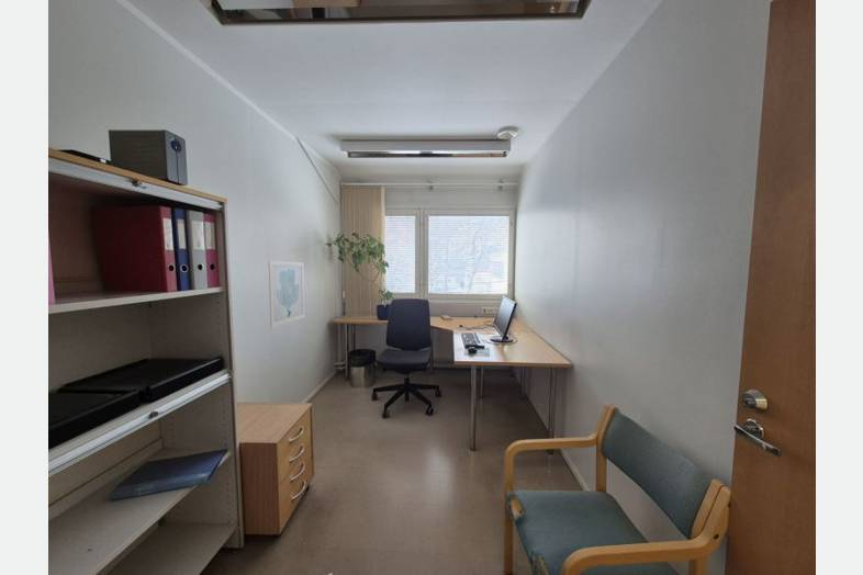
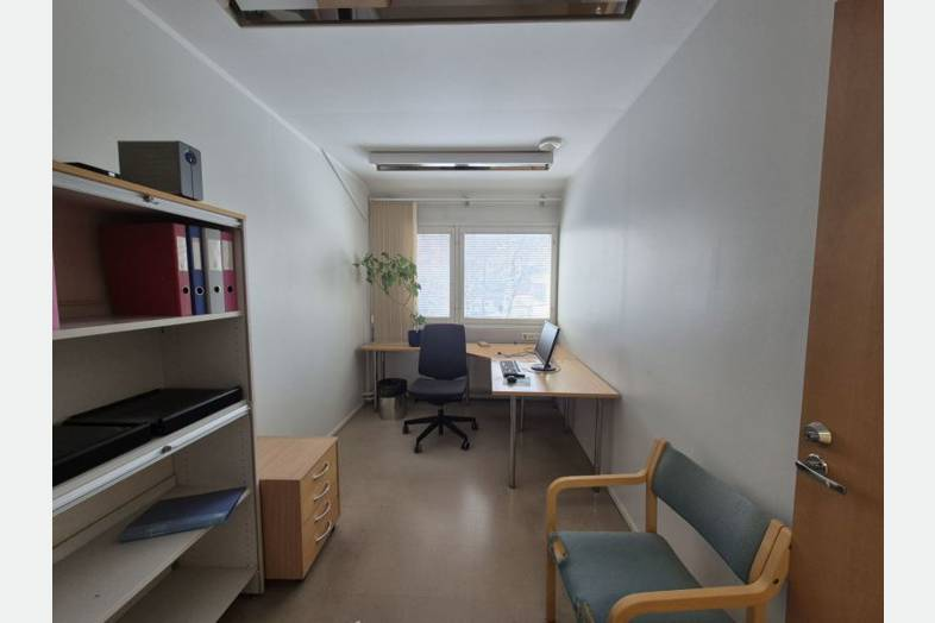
- wall art [268,260,306,328]
